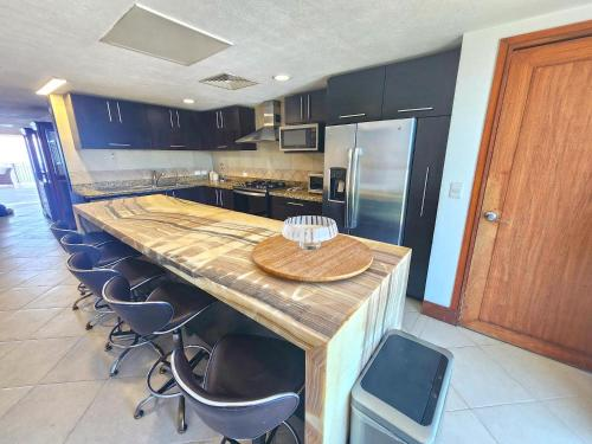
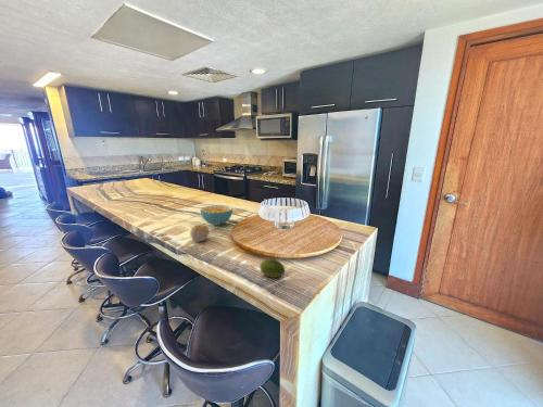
+ fruit [258,257,286,279]
+ cereal bowl [199,204,233,226]
+ fruit [189,224,211,243]
